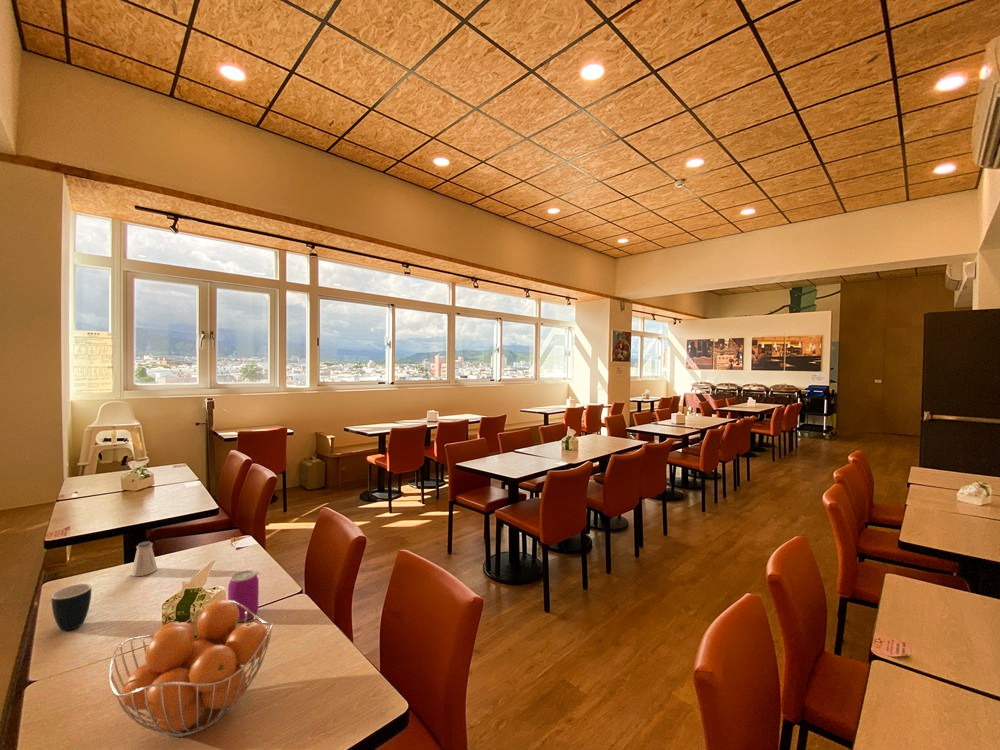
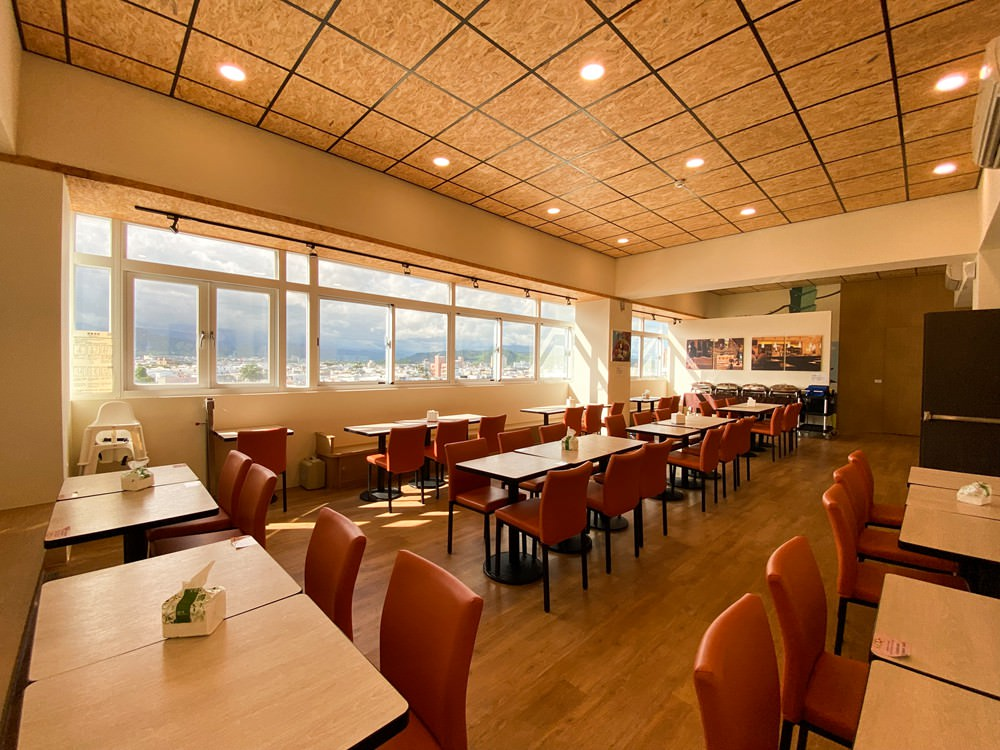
- mug [51,583,92,632]
- beverage can [227,569,260,623]
- saltshaker [130,540,158,577]
- fruit basket [109,599,274,738]
